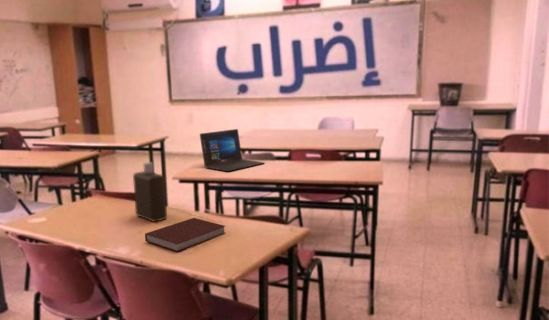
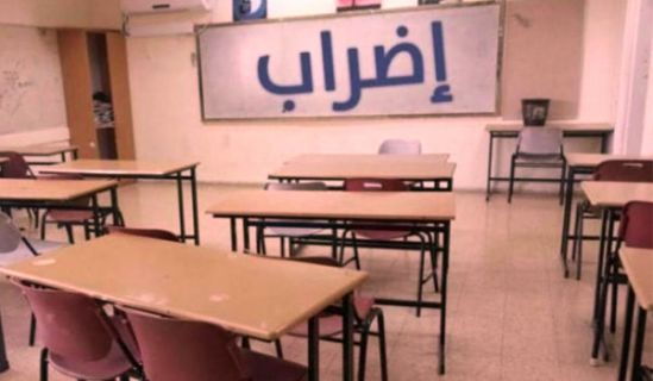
- bottle [132,161,168,223]
- laptop [199,128,265,172]
- notebook [144,217,226,253]
